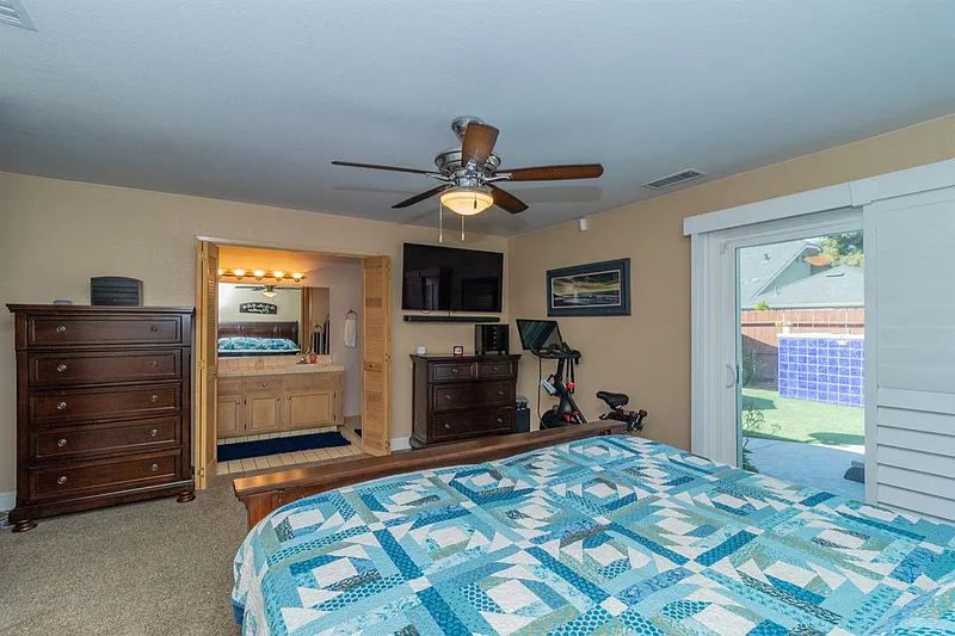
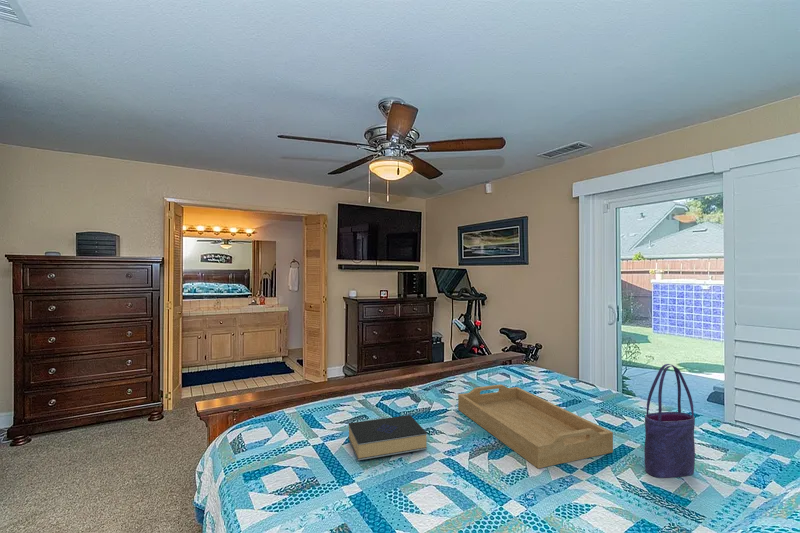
+ tote bag [644,363,696,479]
+ book [347,414,428,461]
+ serving tray [457,384,614,469]
